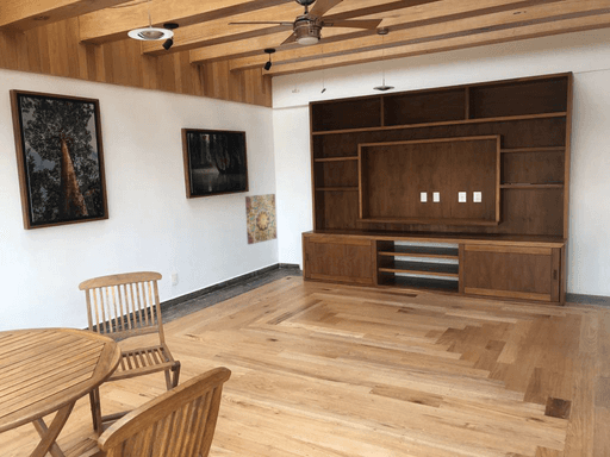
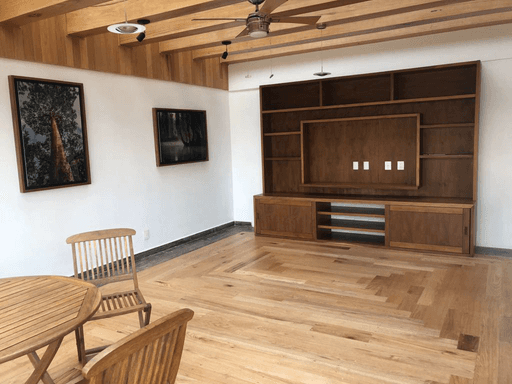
- wall art [244,193,278,245]
